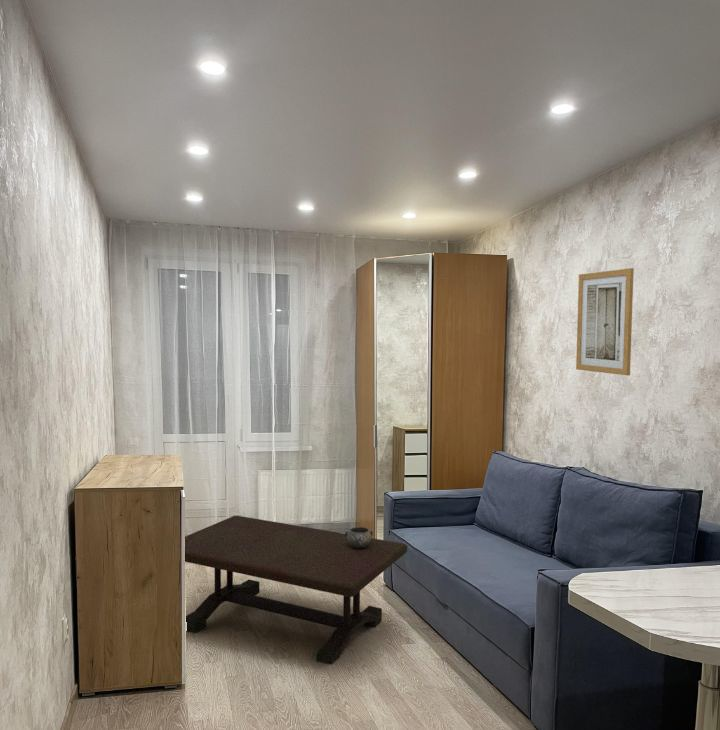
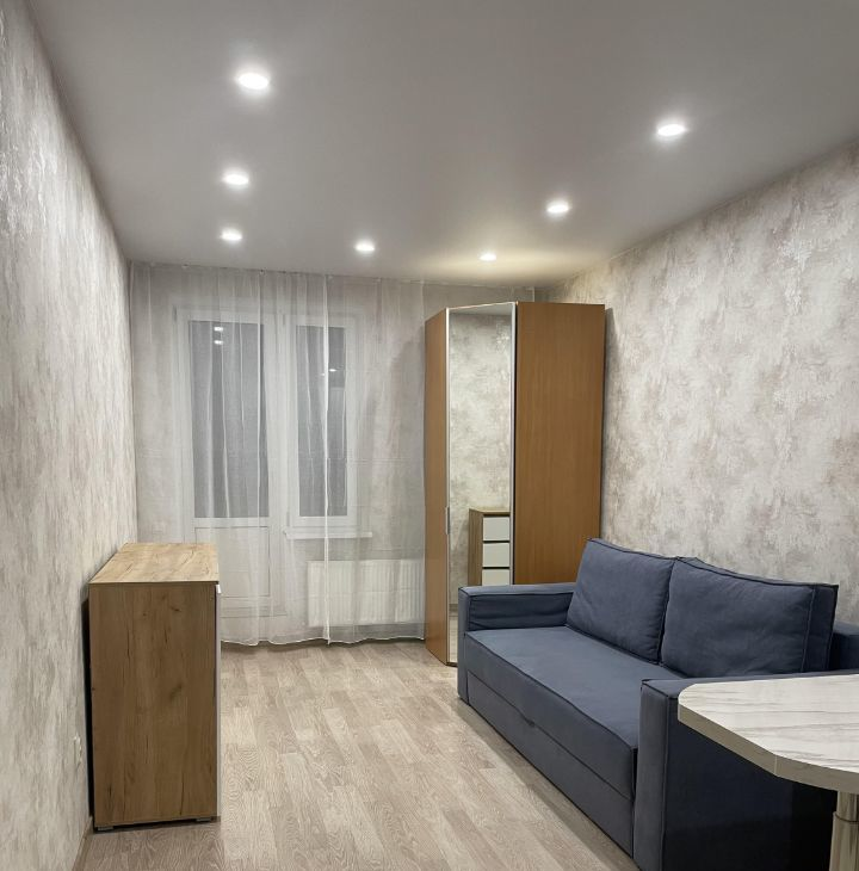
- wall art [575,267,635,376]
- decorative bowl [344,526,373,548]
- coffee table [184,515,408,666]
